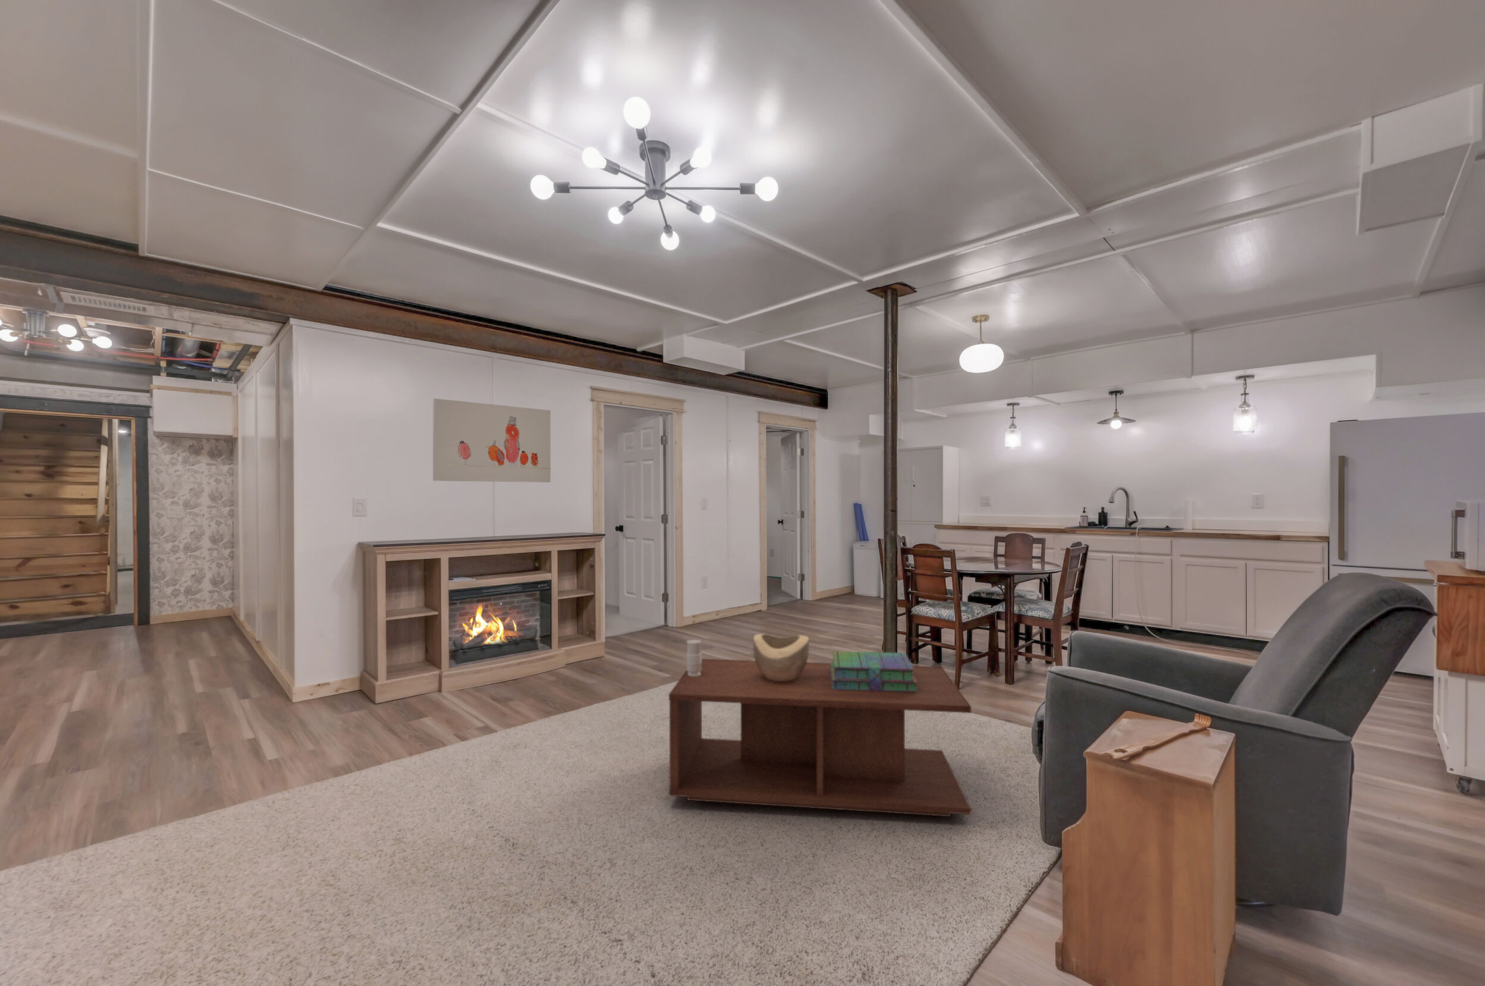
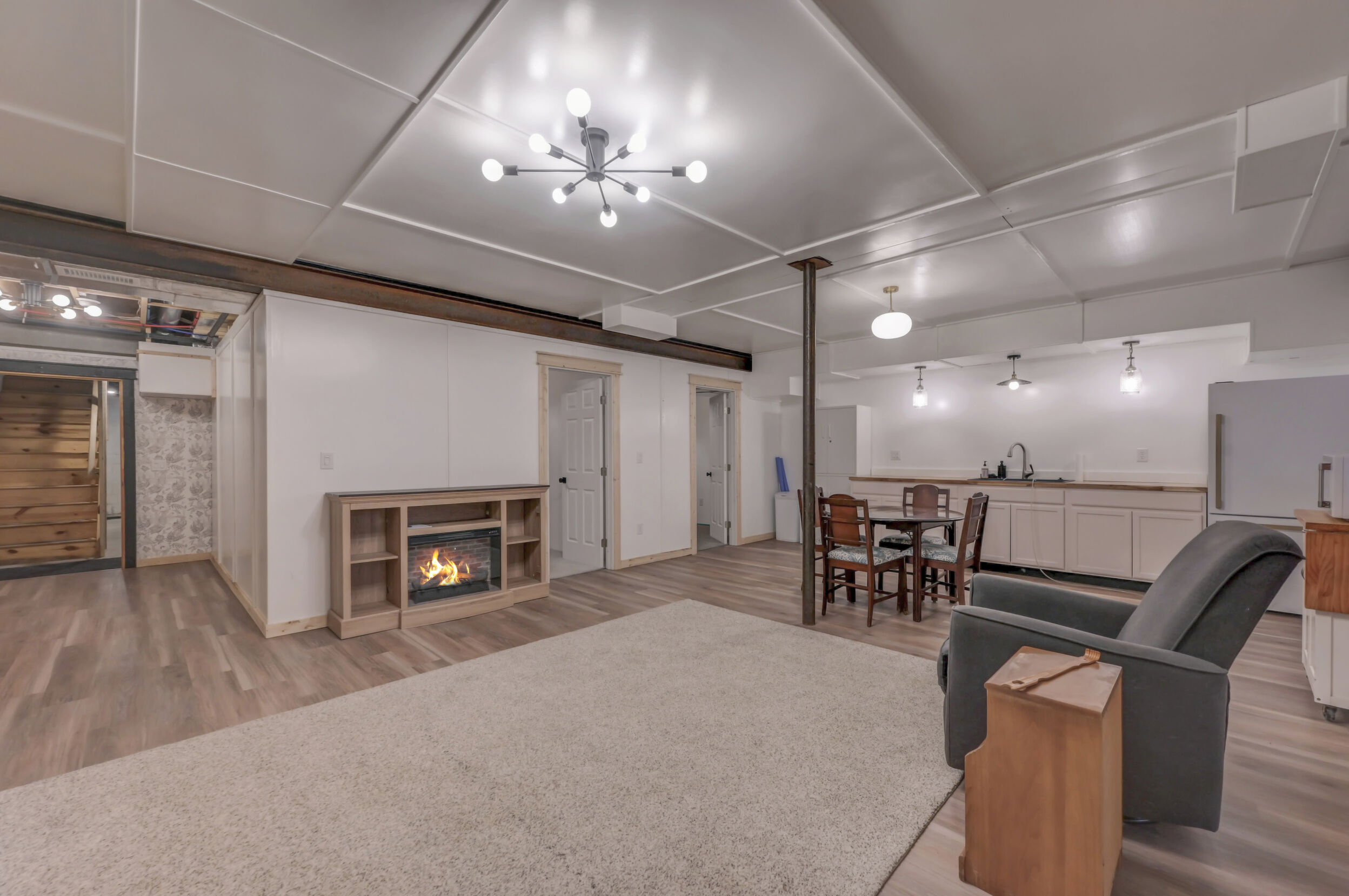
- decorative bowl [753,634,810,681]
- candle [686,639,702,676]
- coffee table [668,658,972,818]
- wall art [433,398,550,483]
- stack of books [829,650,917,691]
